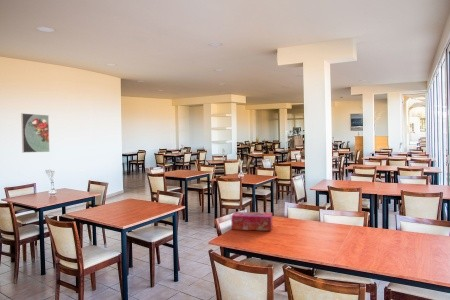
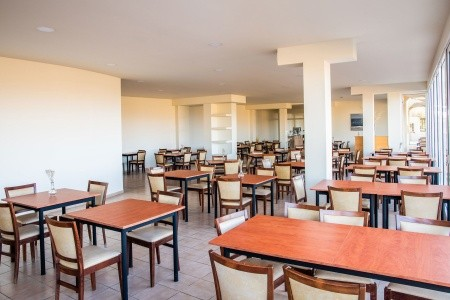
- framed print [20,112,50,154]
- tissue box [230,211,274,232]
